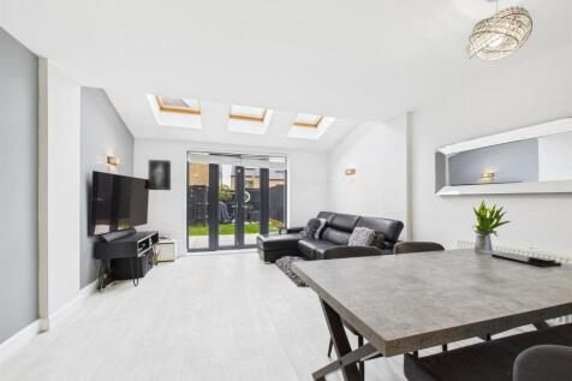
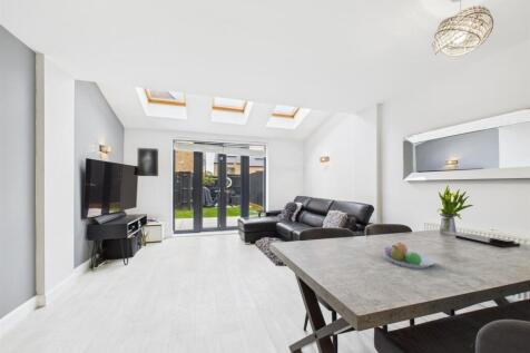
+ fruit bowl [383,242,436,269]
